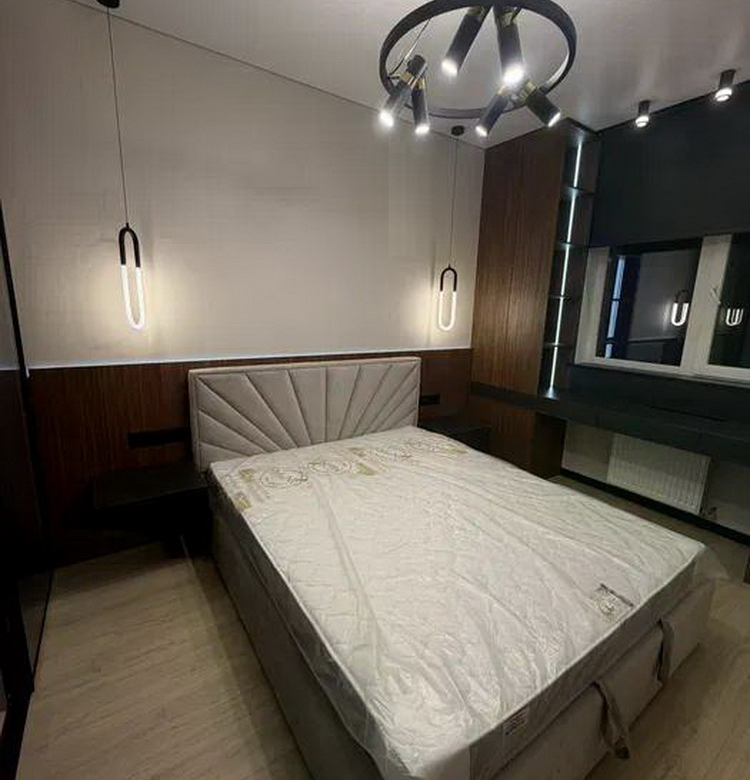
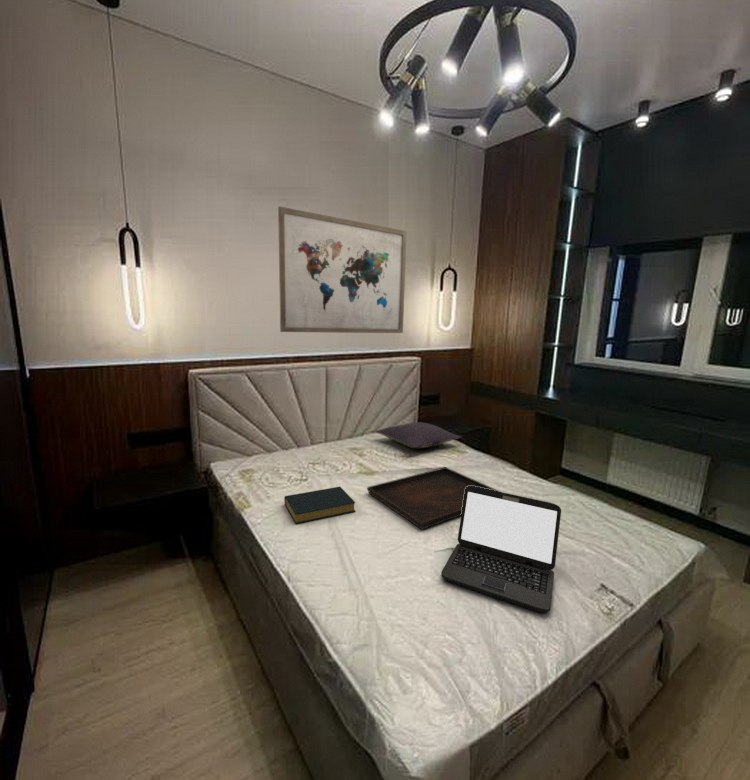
+ pillow [375,421,463,449]
+ laptop [440,486,562,615]
+ serving tray [366,466,501,531]
+ hardback book [283,486,356,525]
+ wall art [277,205,408,334]
